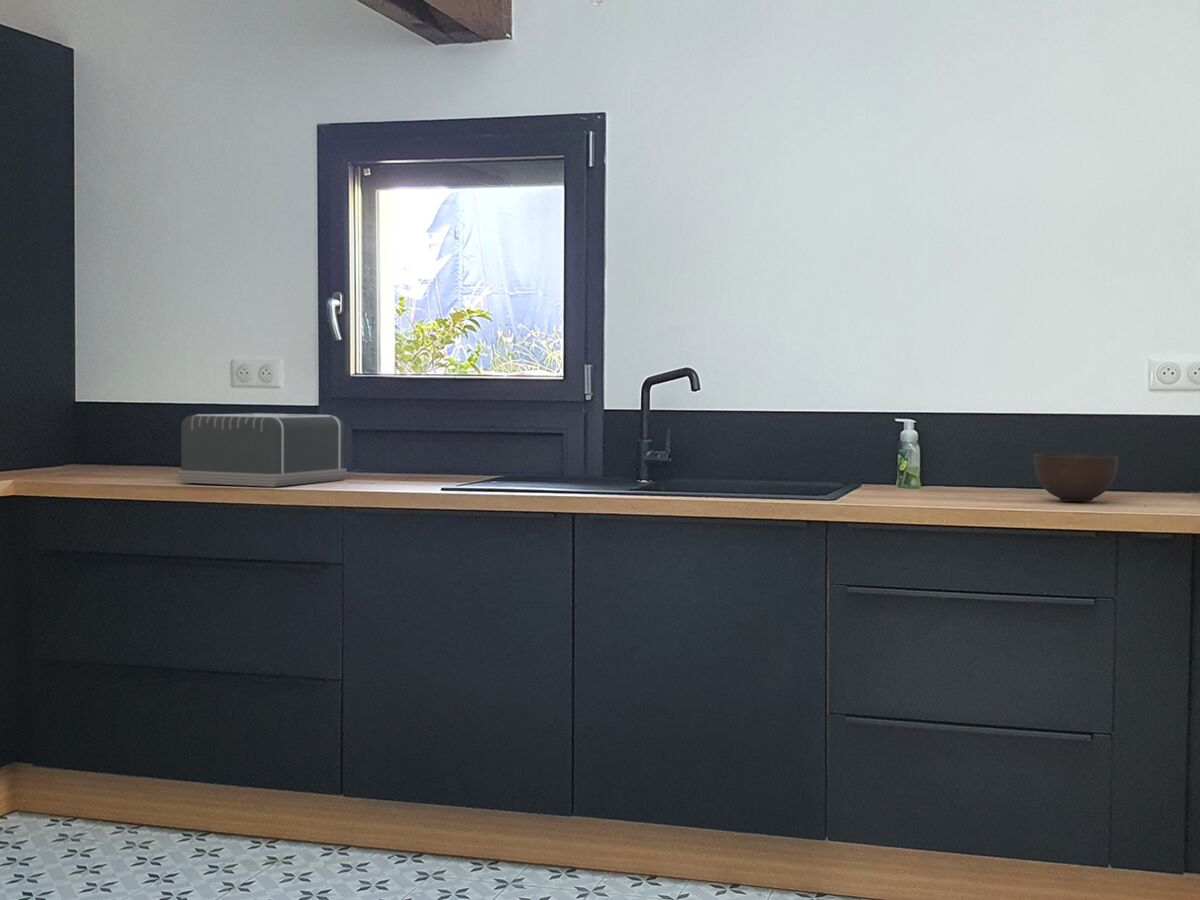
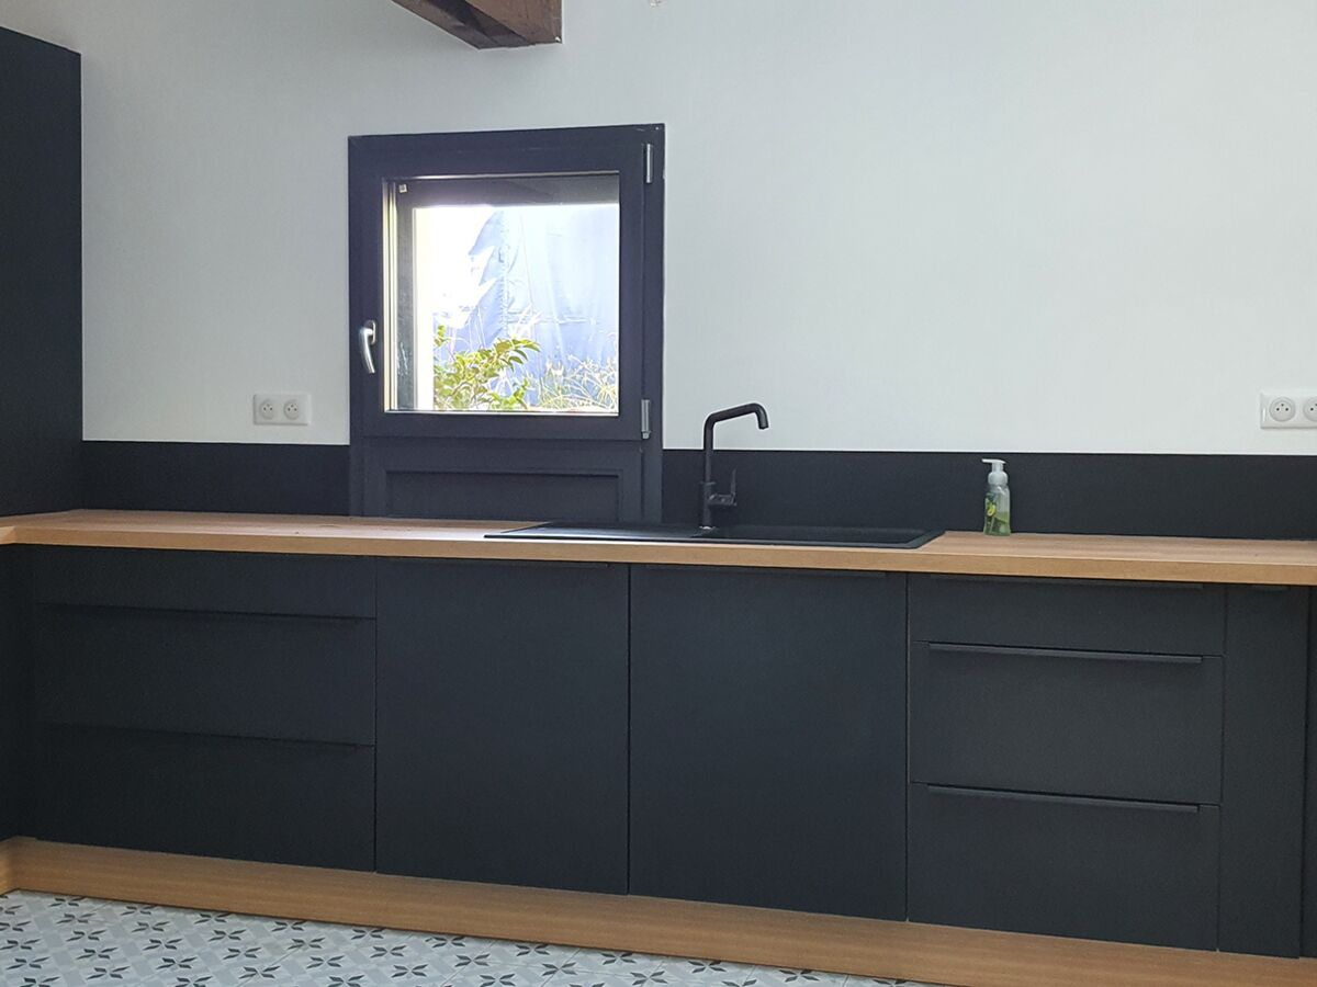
- toaster [177,412,348,488]
- bowl [1033,452,1119,502]
